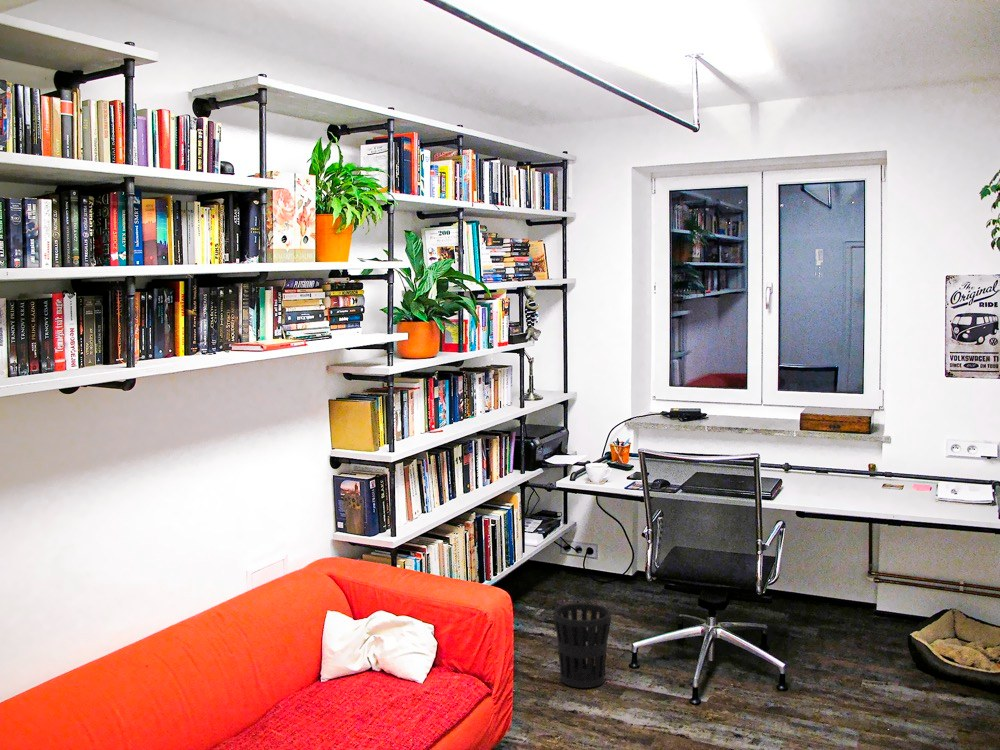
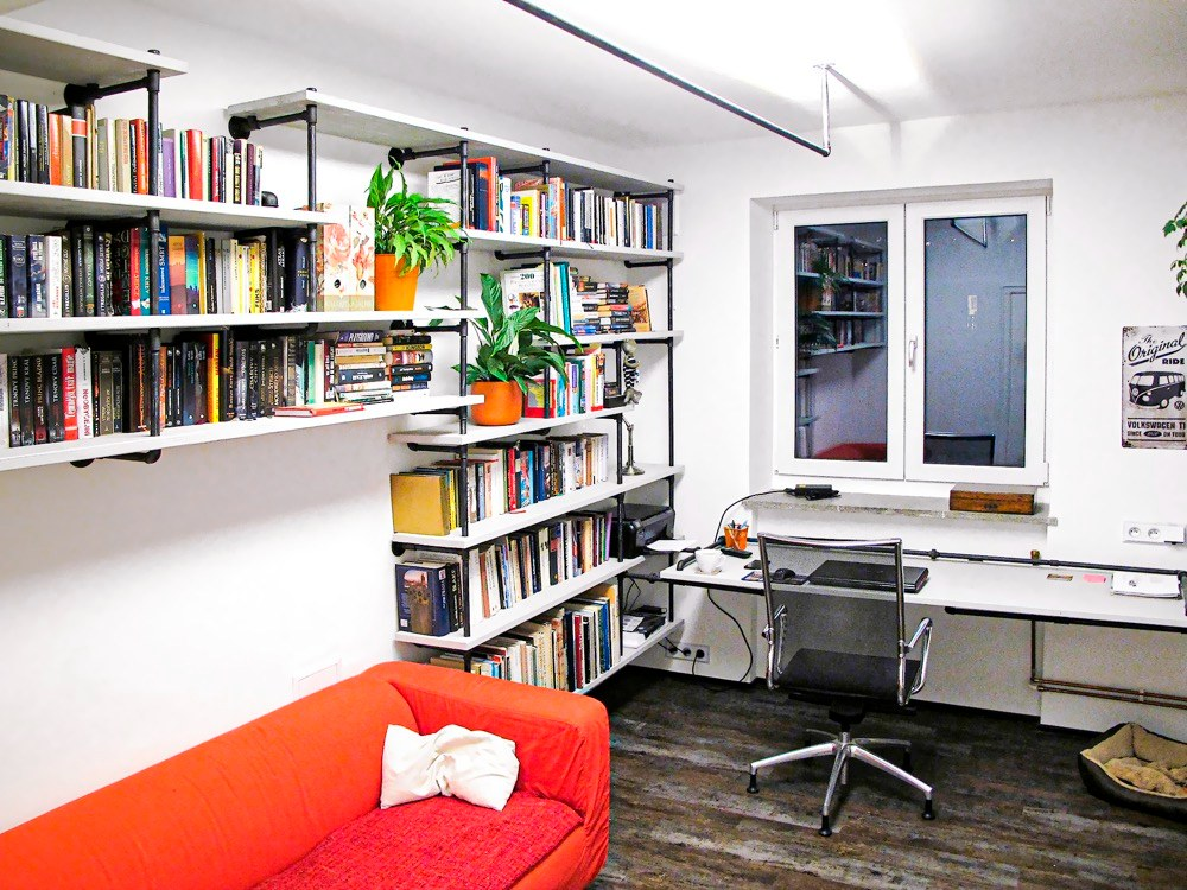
- wastebasket [553,602,612,689]
